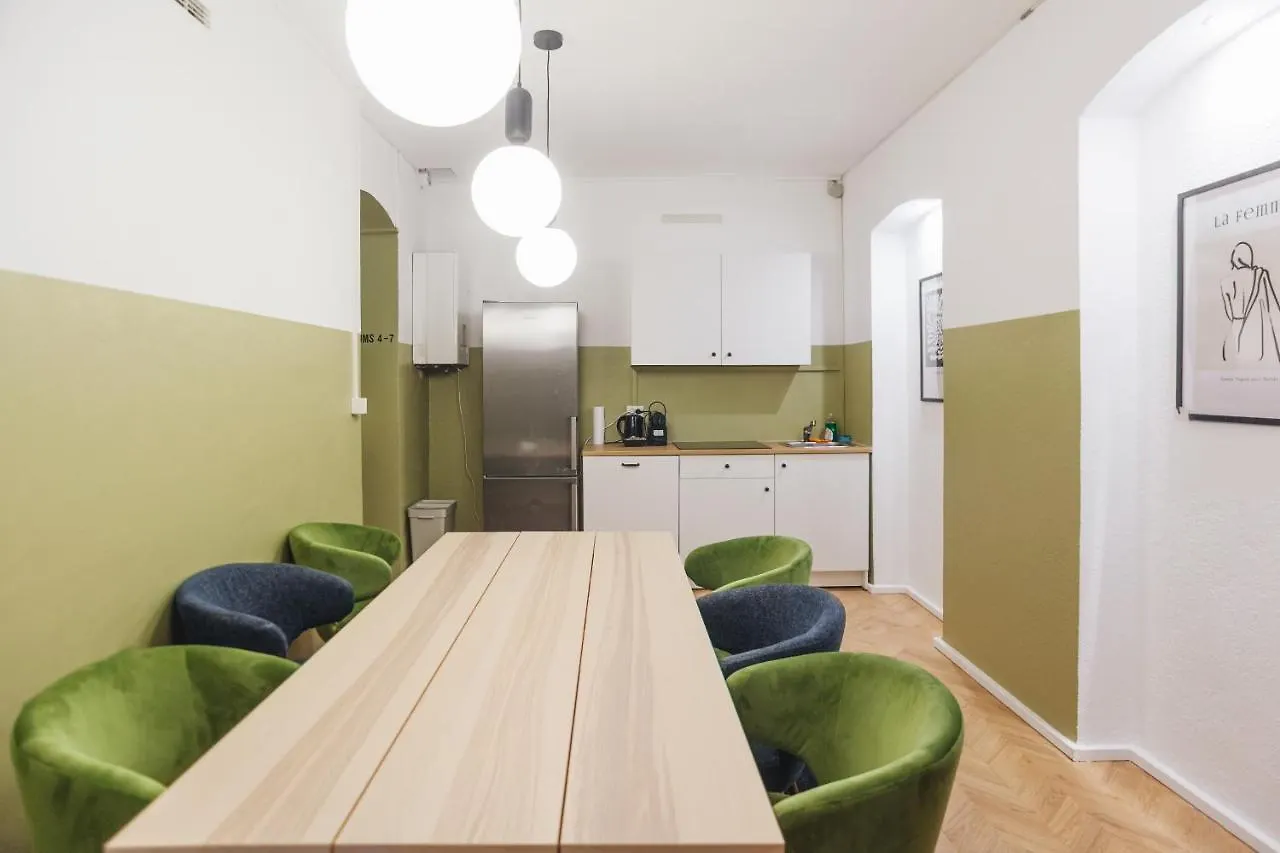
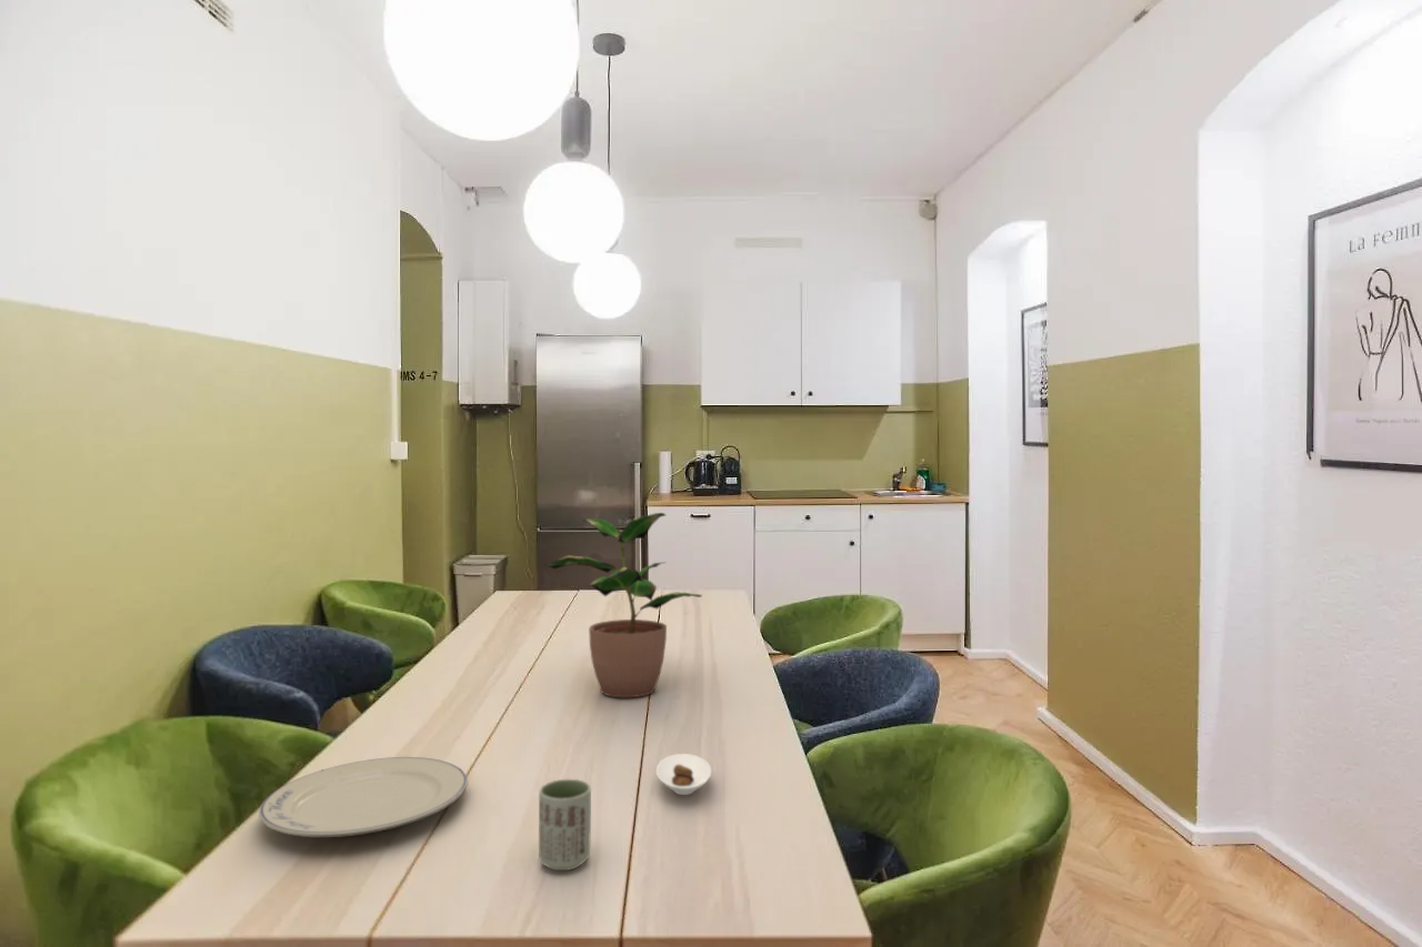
+ saucer [655,753,712,796]
+ chinaware [258,756,469,838]
+ cup [538,778,592,872]
+ potted plant [543,512,703,698]
